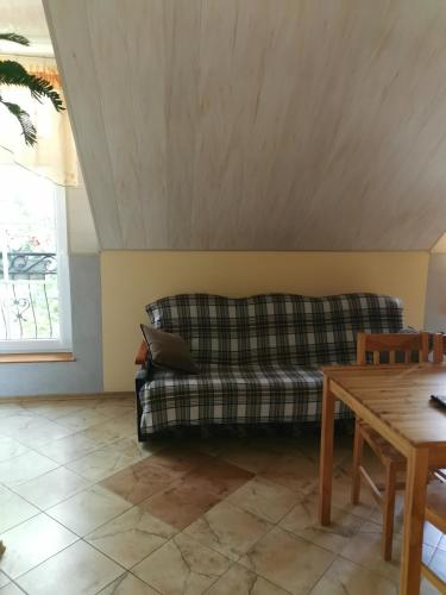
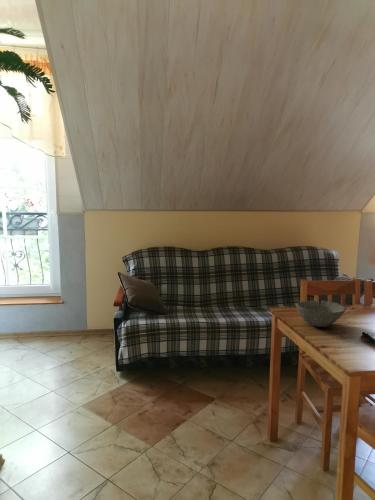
+ bowl [295,300,347,328]
